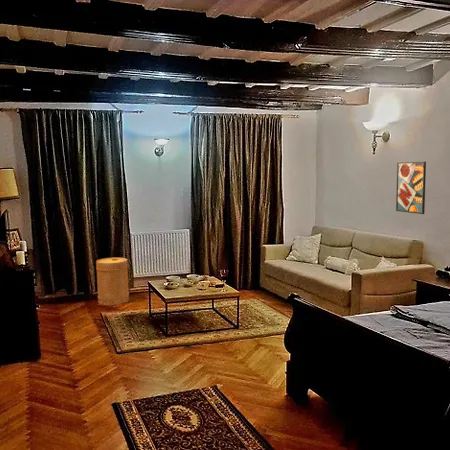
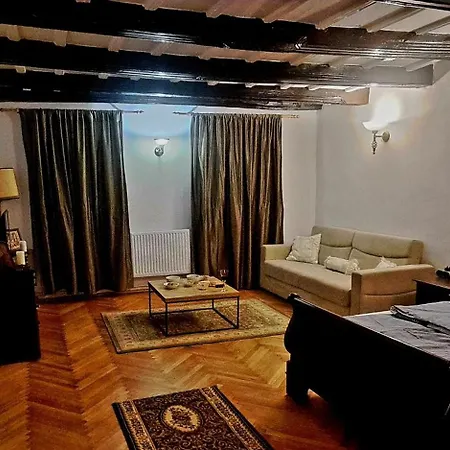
- basket [95,257,130,306]
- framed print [395,161,427,215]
